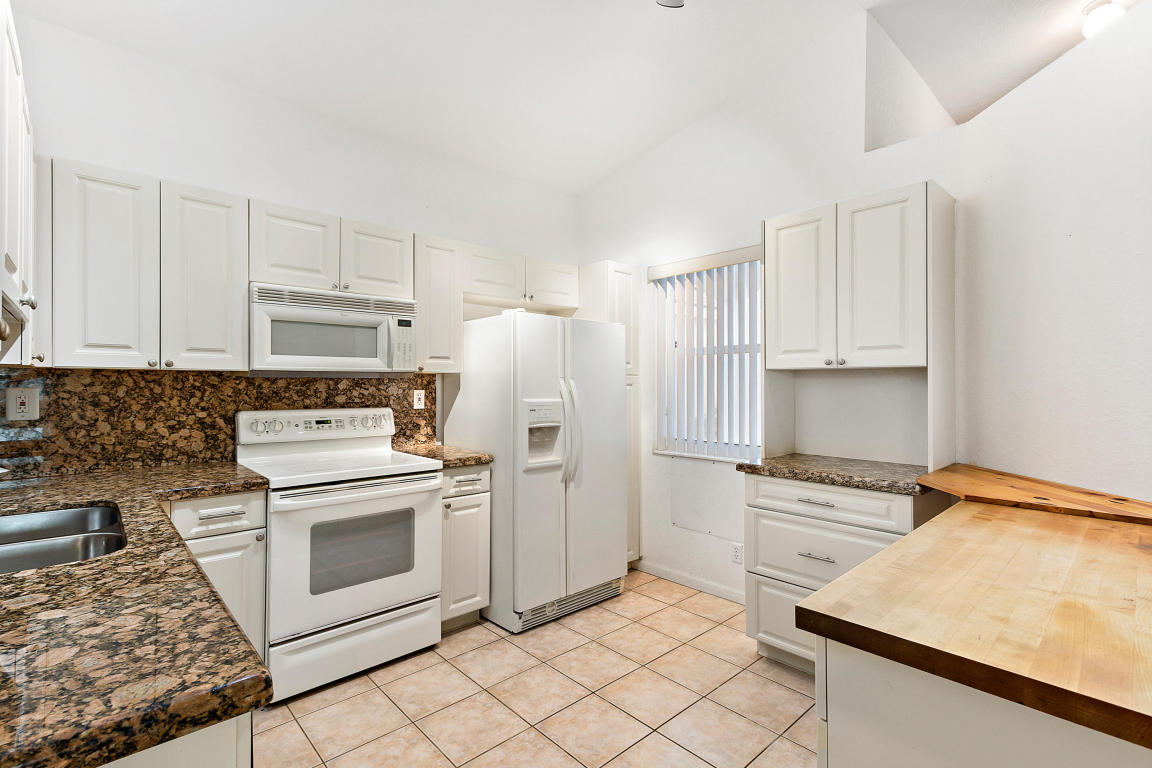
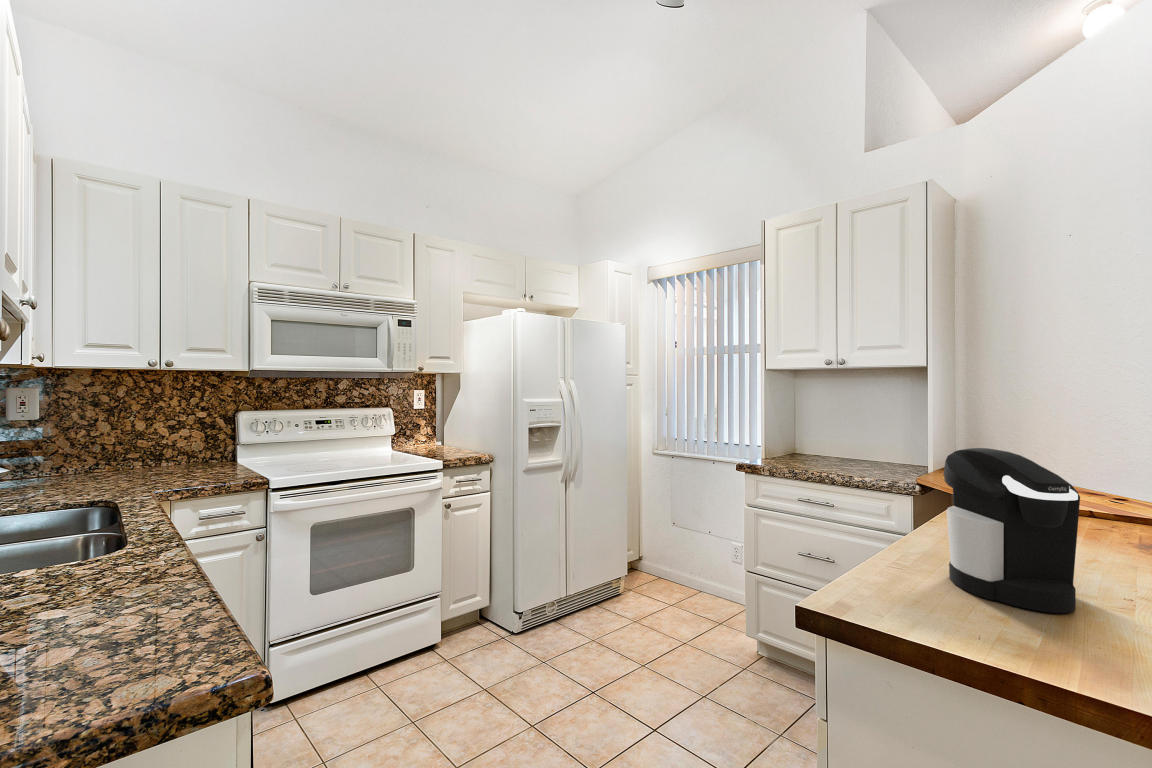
+ coffee maker [942,447,1081,614]
